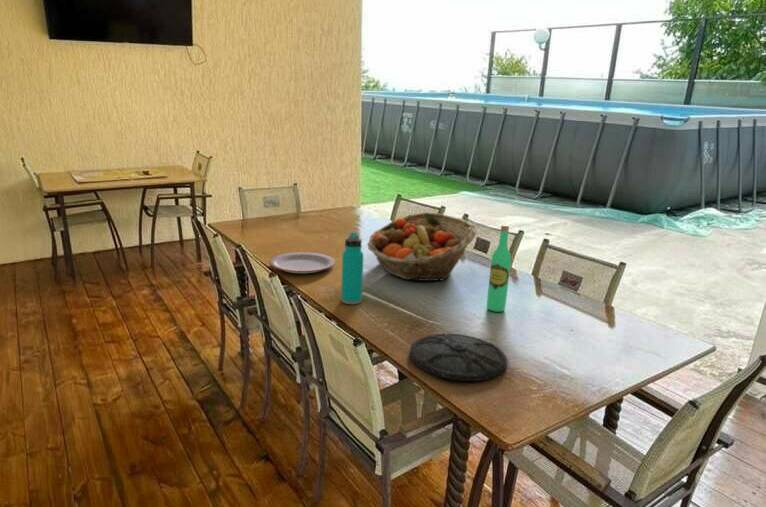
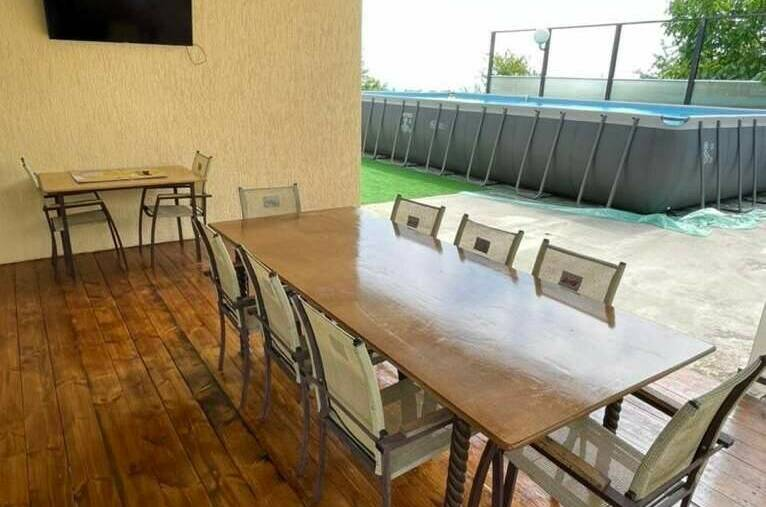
- wine bottle [486,224,512,313]
- plate [408,332,508,382]
- fruit basket [366,212,478,282]
- water bottle [340,232,365,305]
- plate [268,251,336,274]
